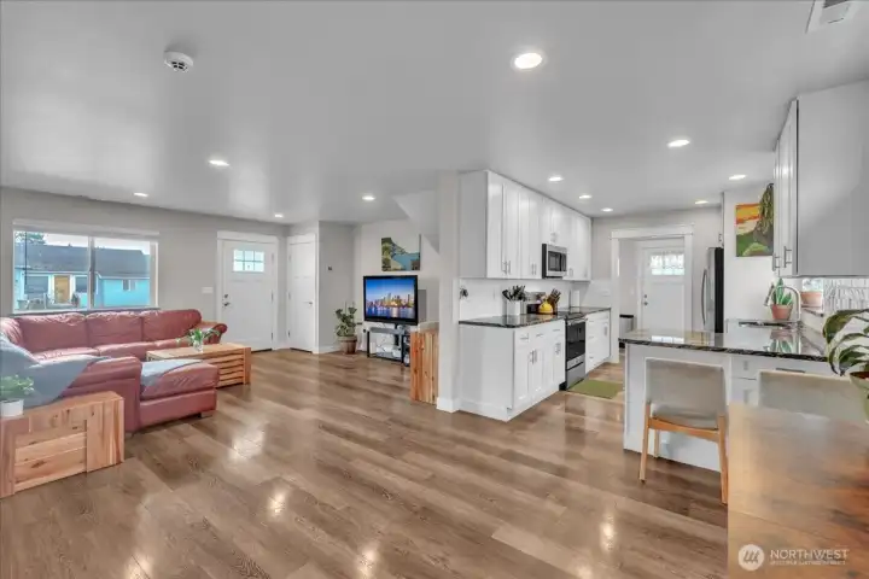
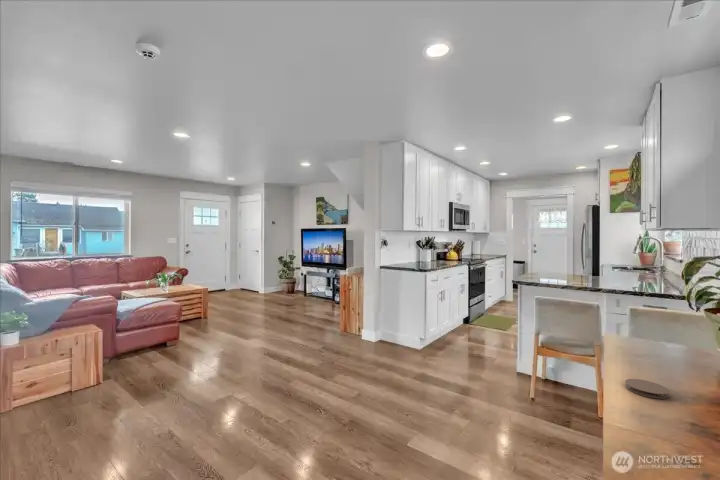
+ coaster [624,378,670,400]
